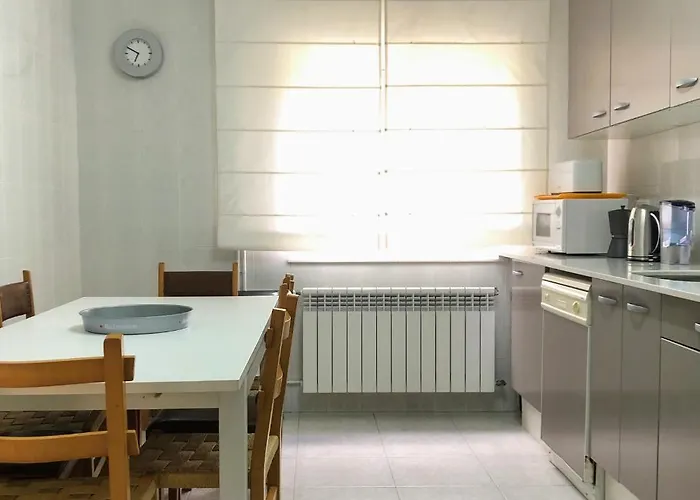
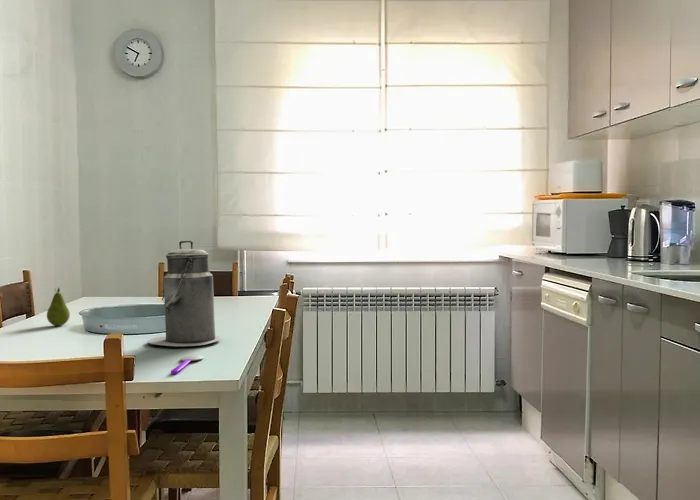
+ canister [146,240,222,349]
+ fruit [46,287,71,327]
+ spoon [170,354,204,375]
